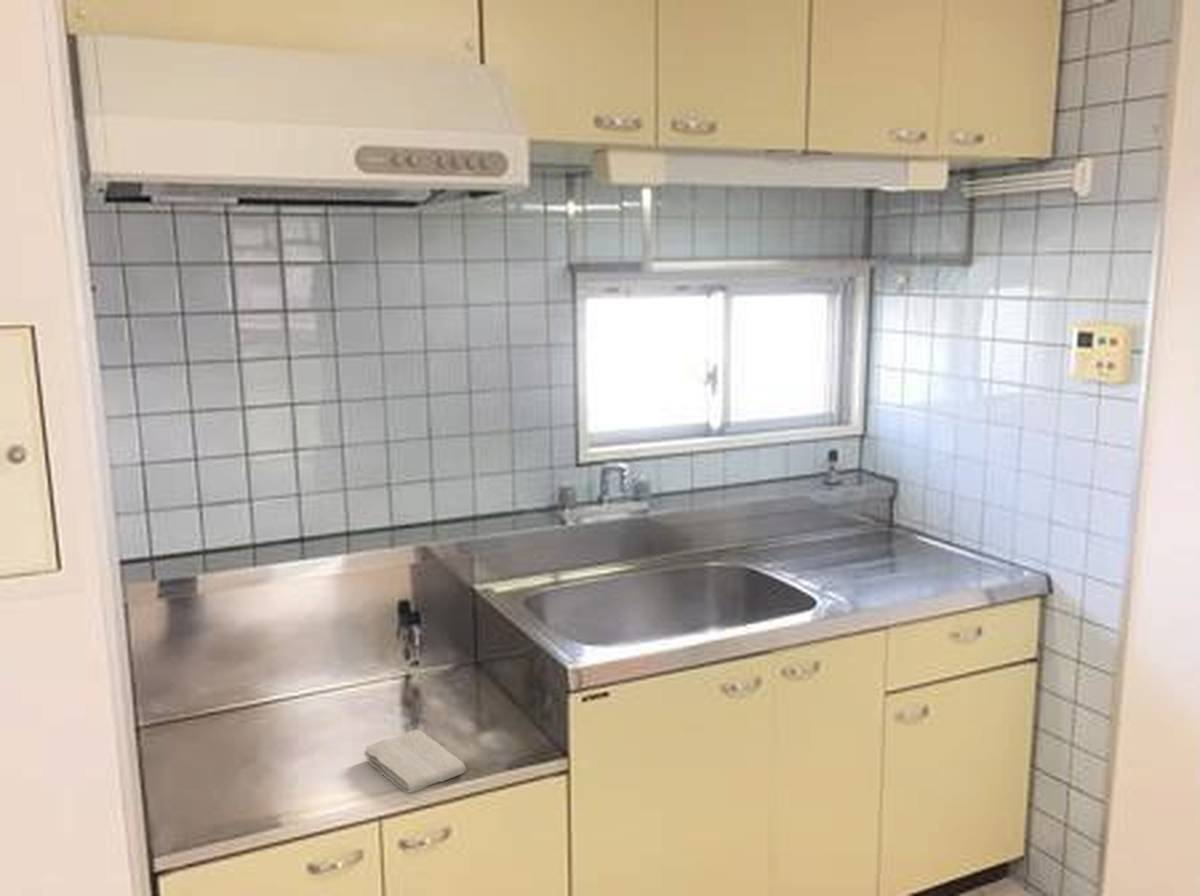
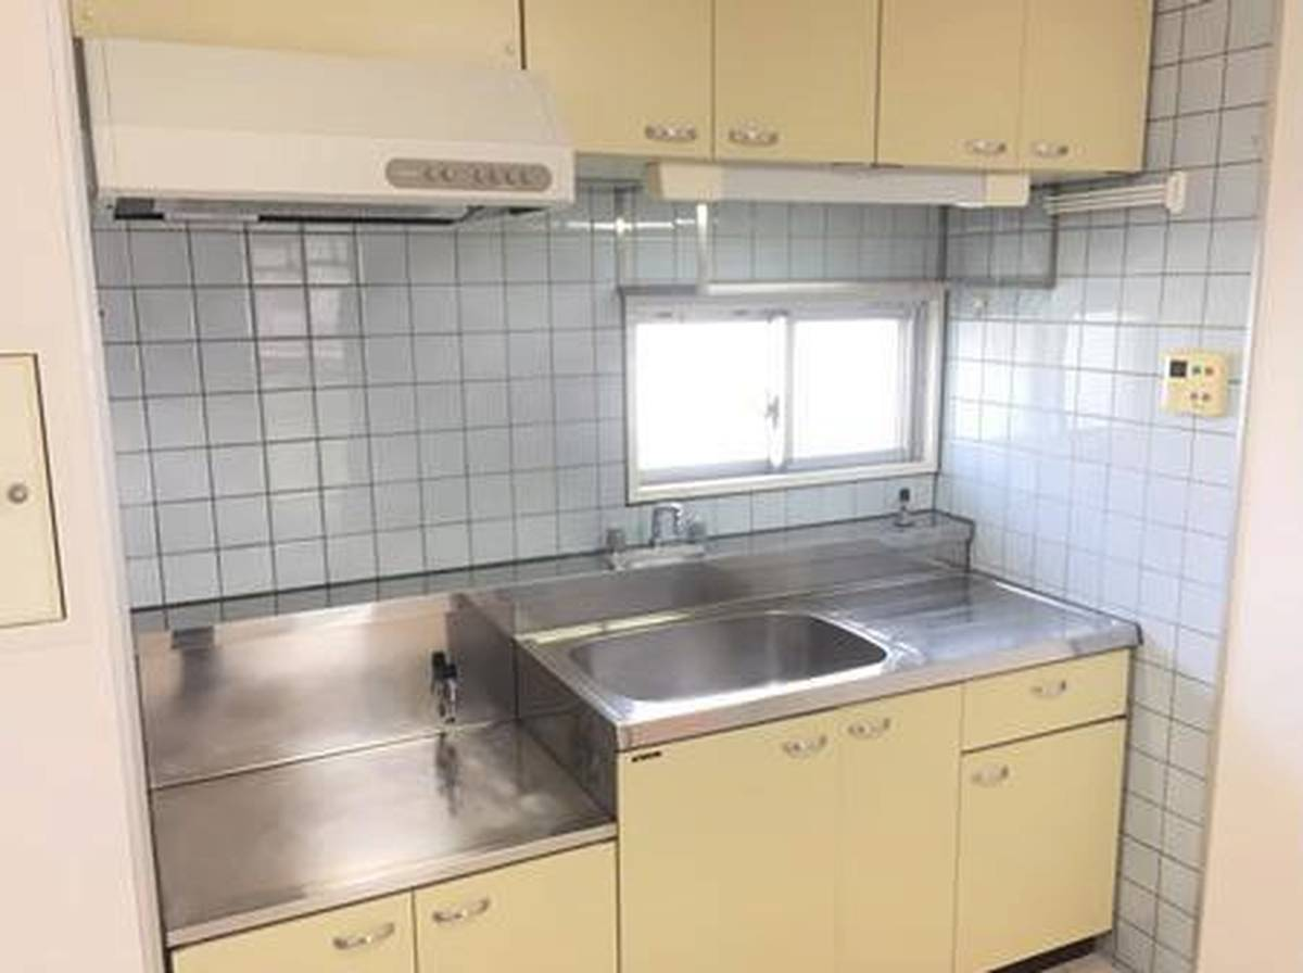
- washcloth [363,729,467,794]
